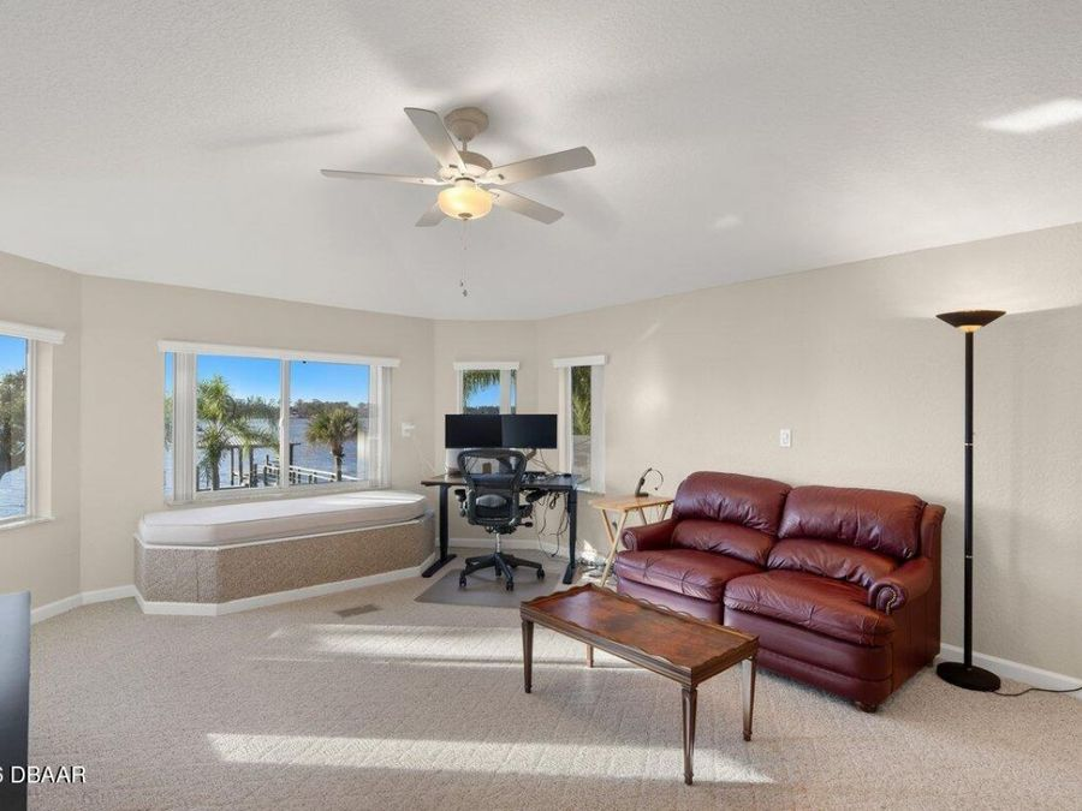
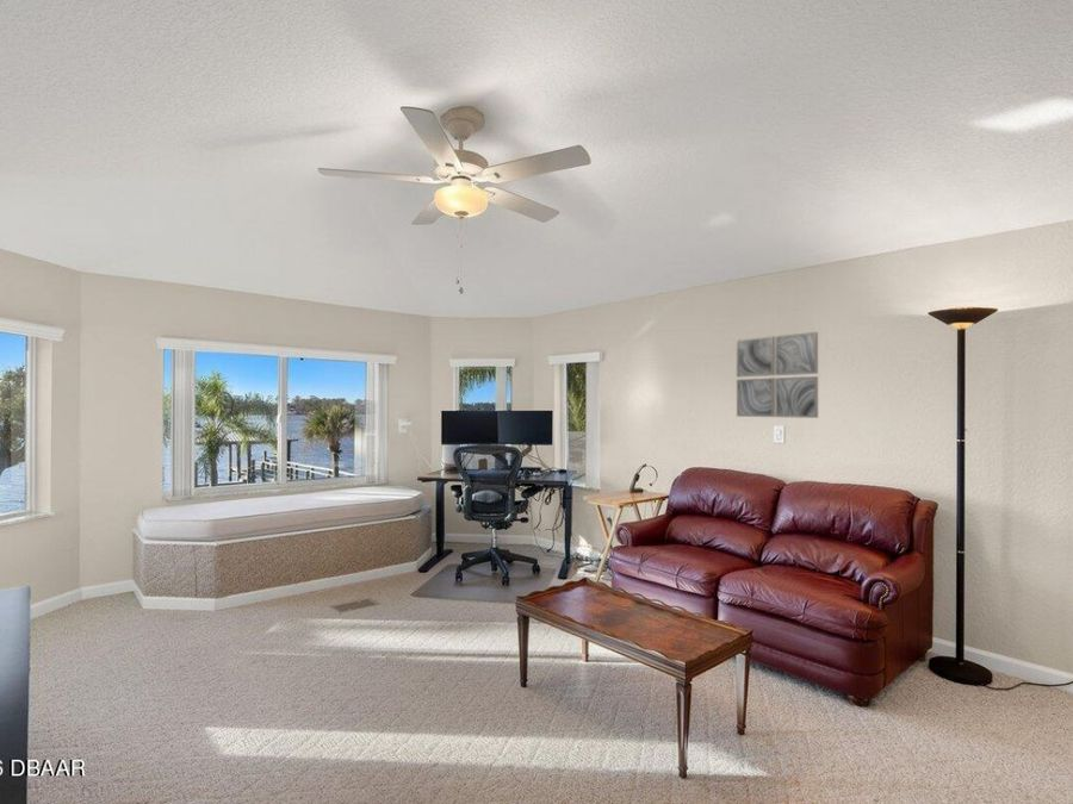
+ wall art [736,331,819,419]
